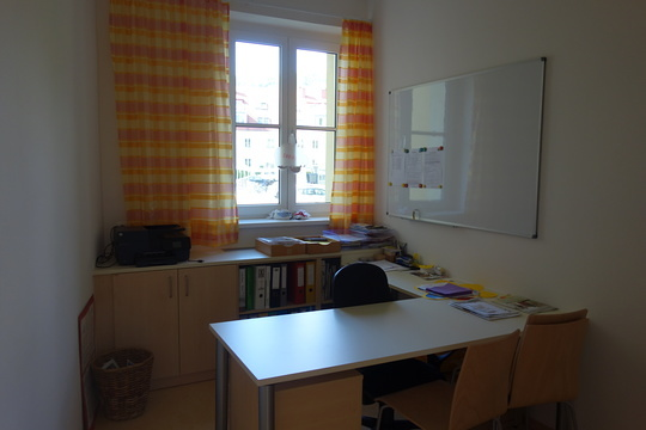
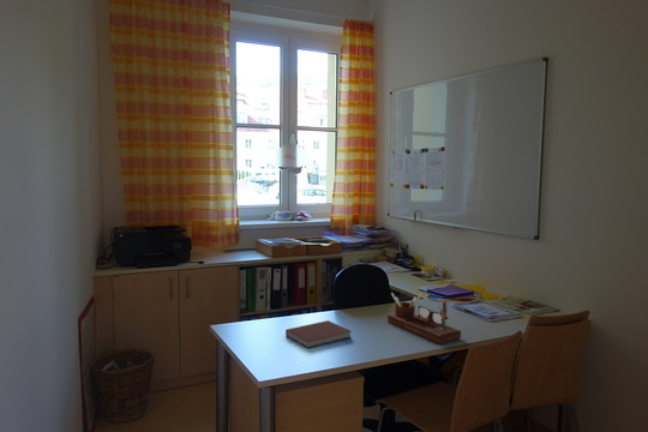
+ desk organizer [386,290,462,344]
+ notebook [284,319,352,349]
